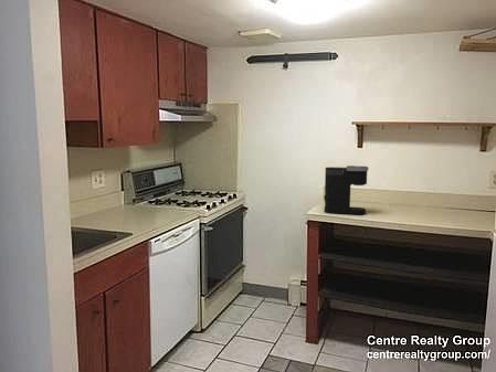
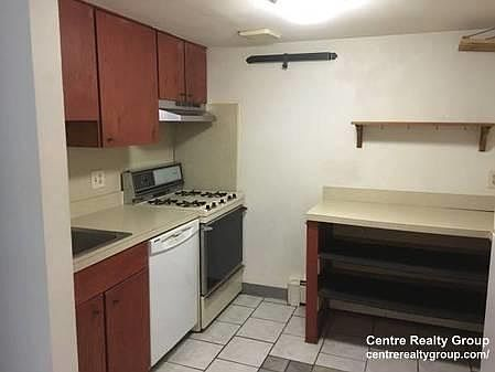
- coffee maker [323,164,370,215]
